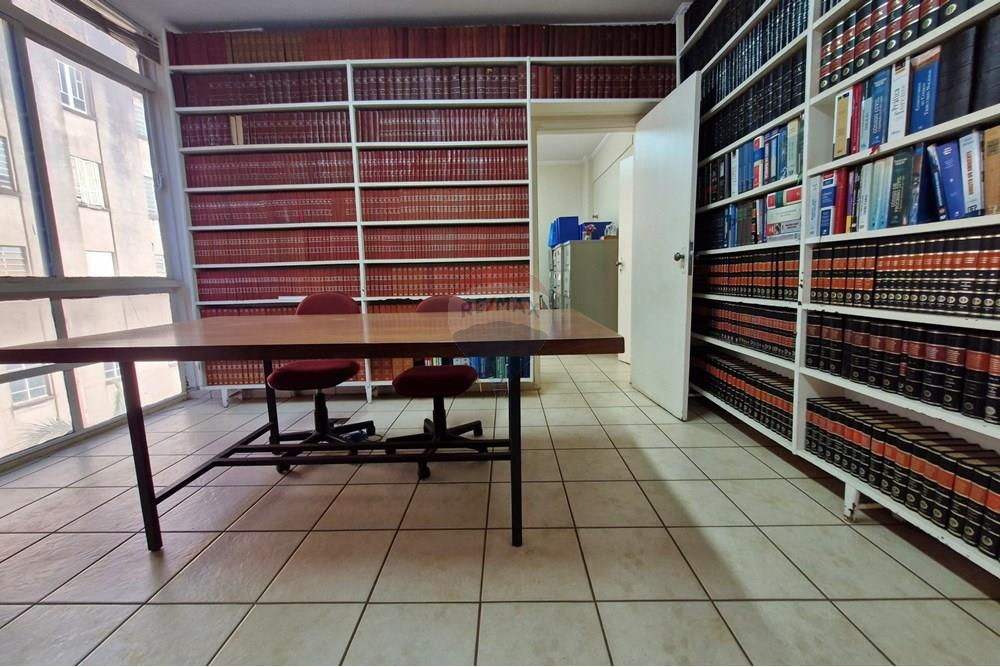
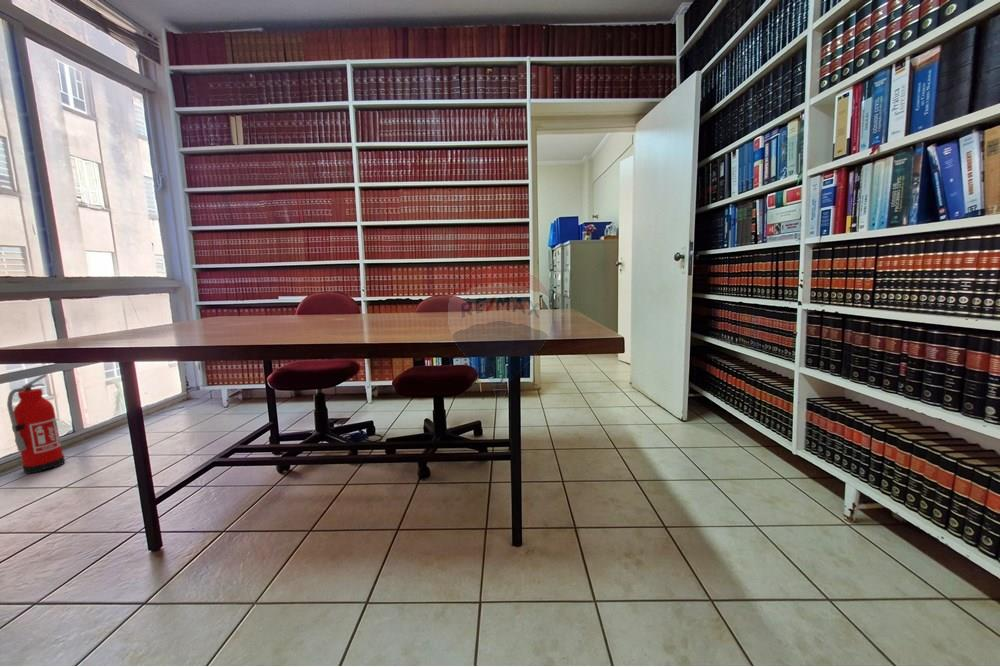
+ fire extinguisher [6,373,66,475]
